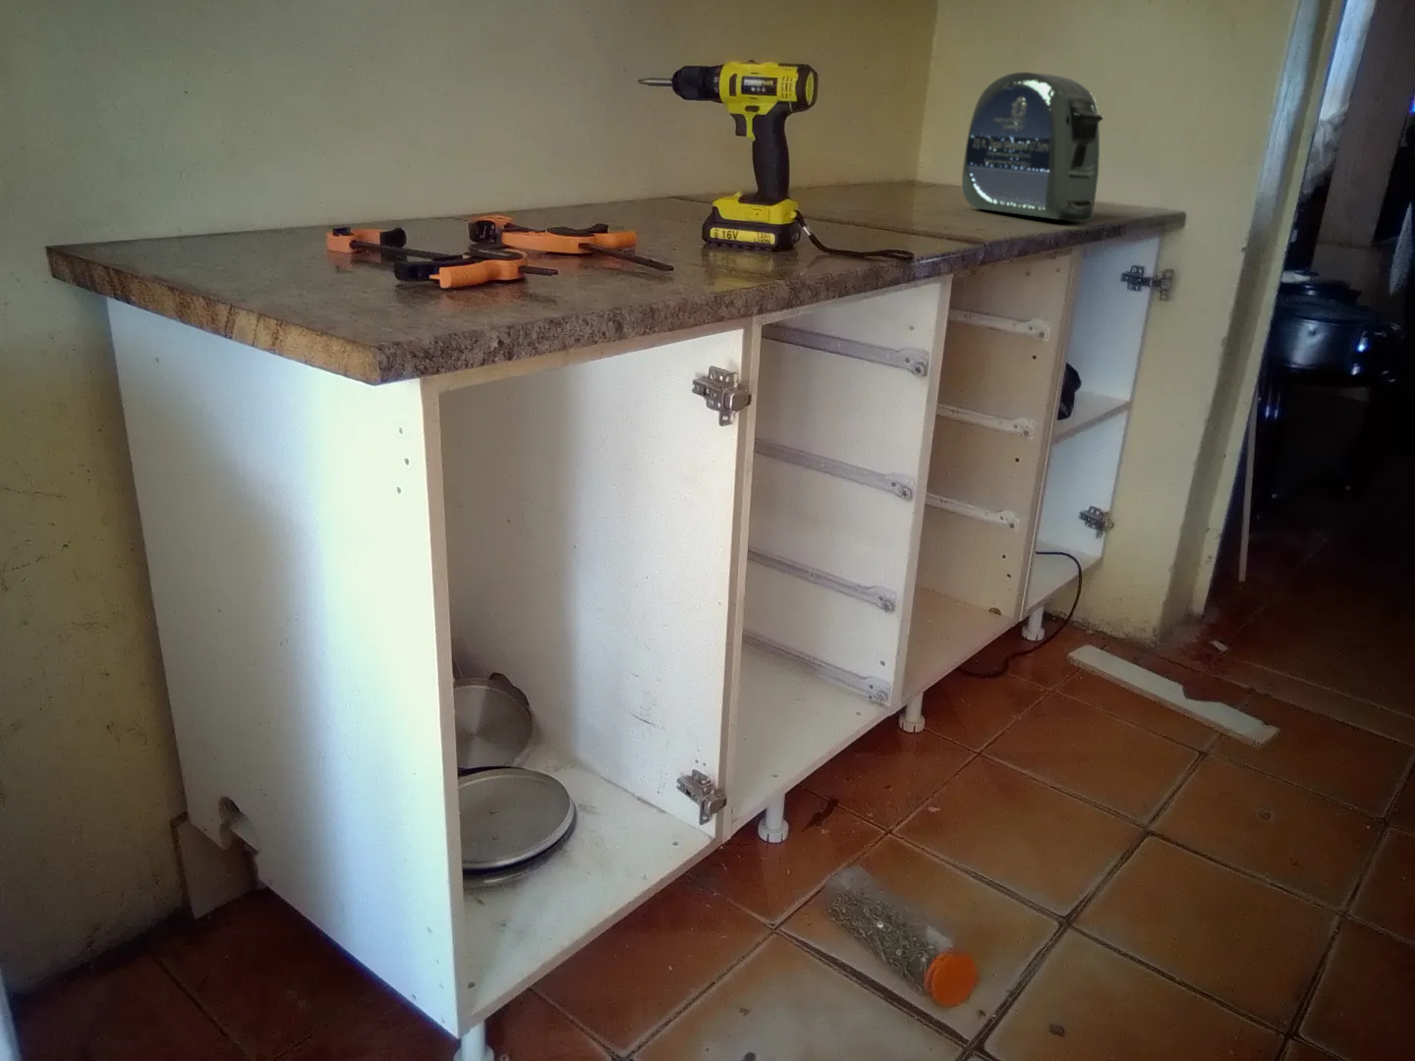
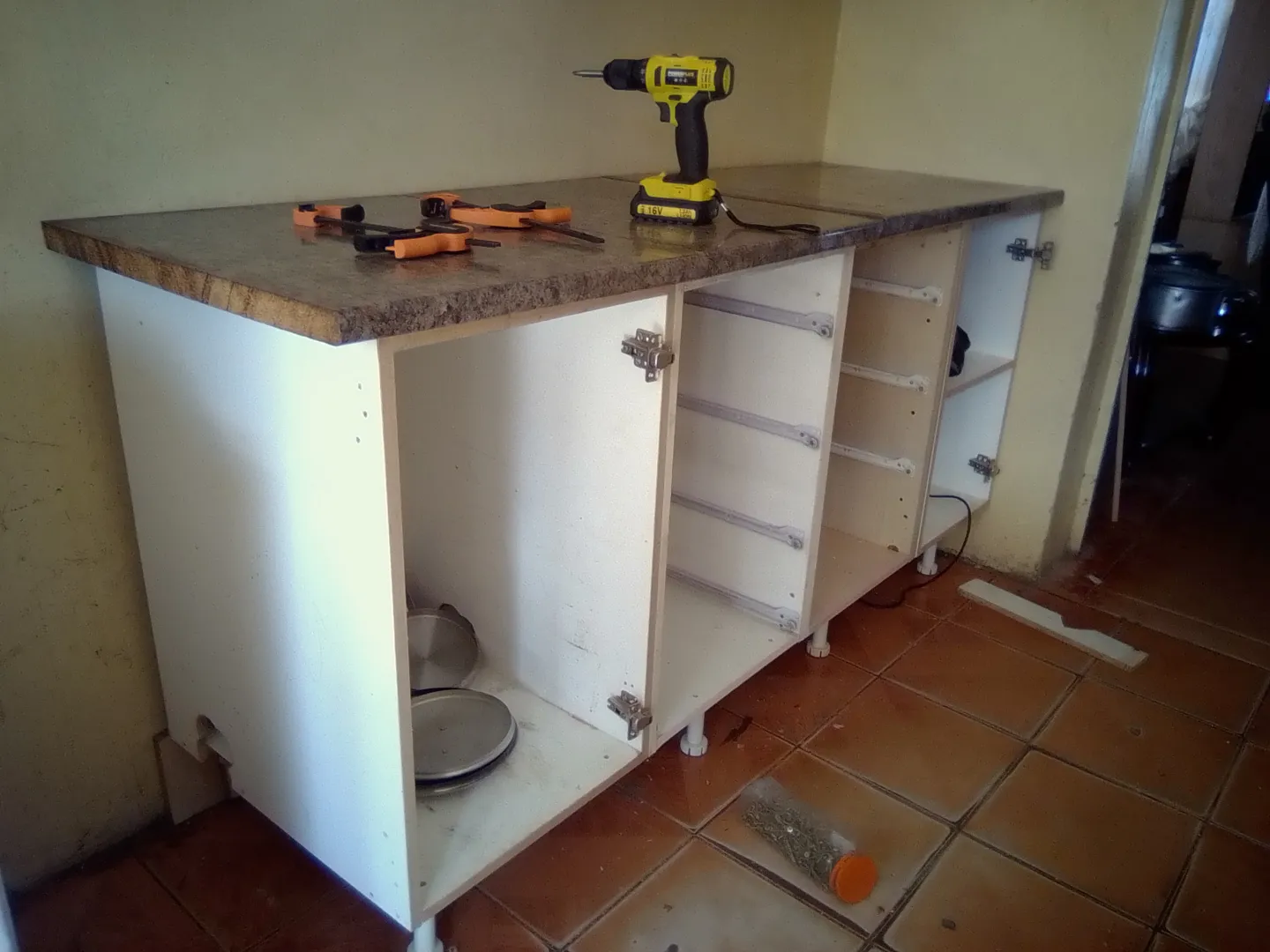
- tape measure [962,70,1104,222]
